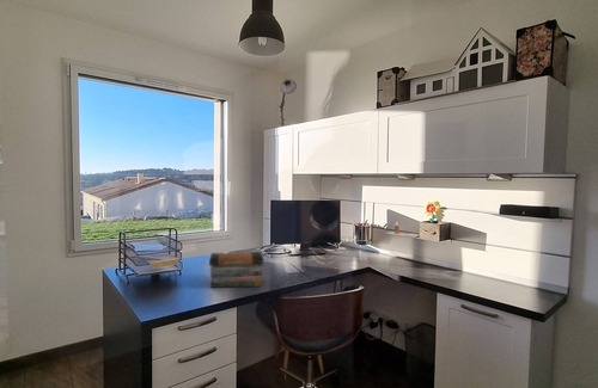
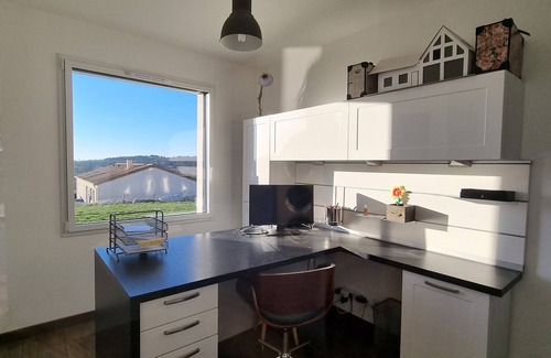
- book stack [208,251,264,289]
